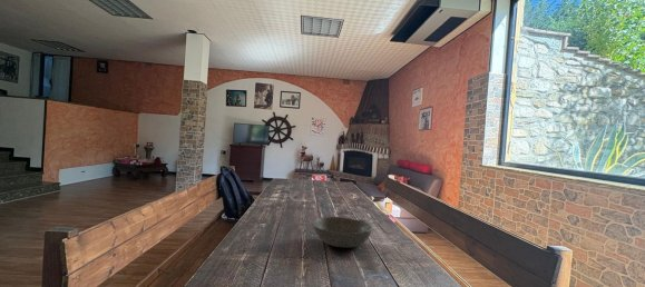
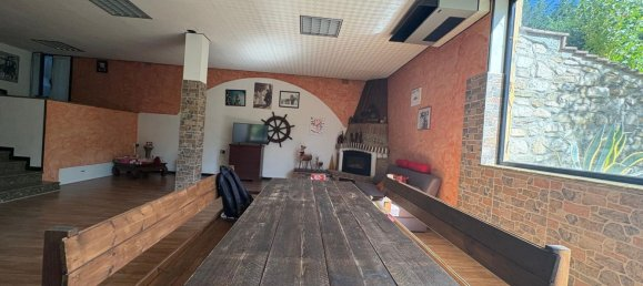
- bowl [312,216,373,249]
